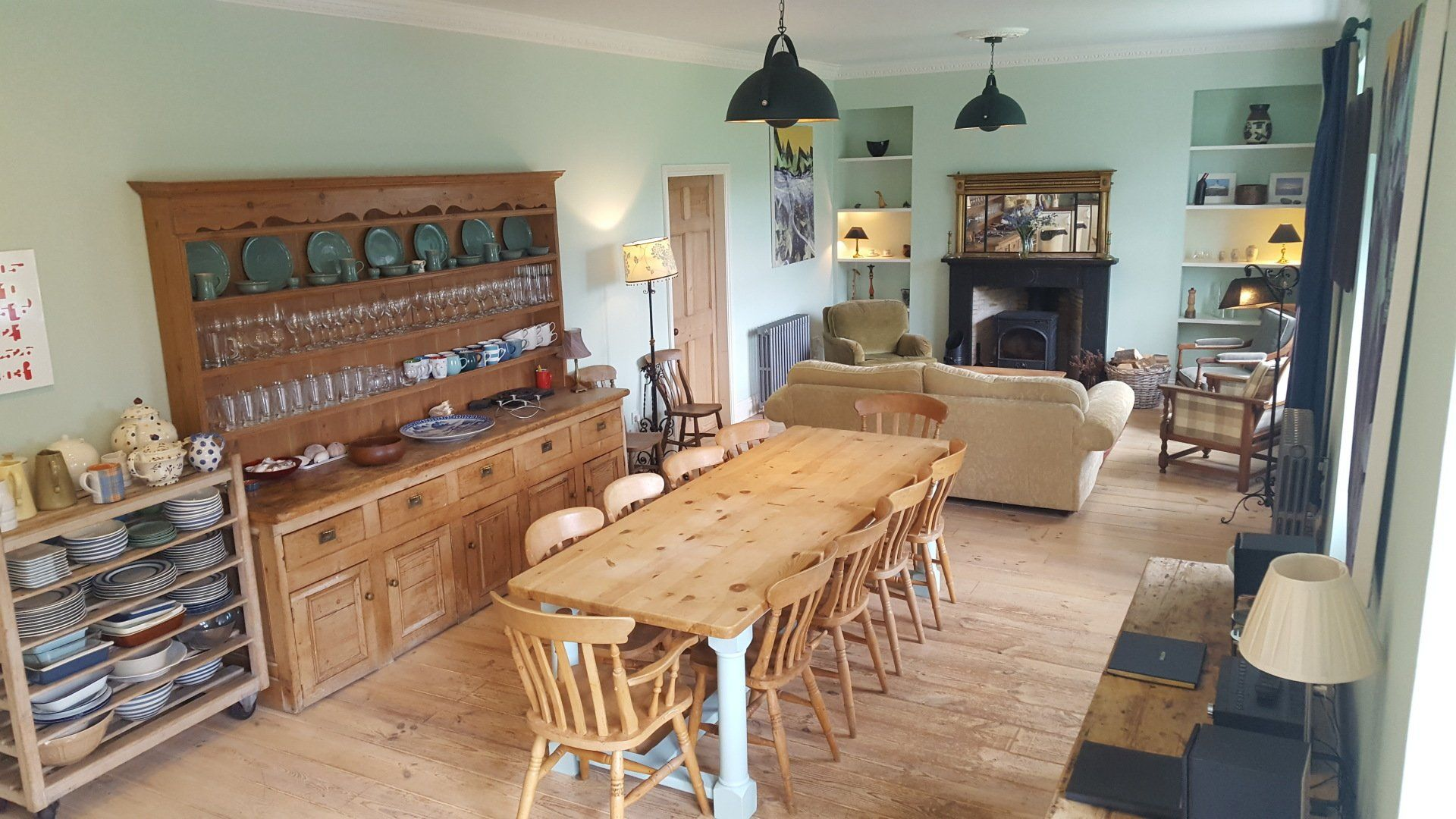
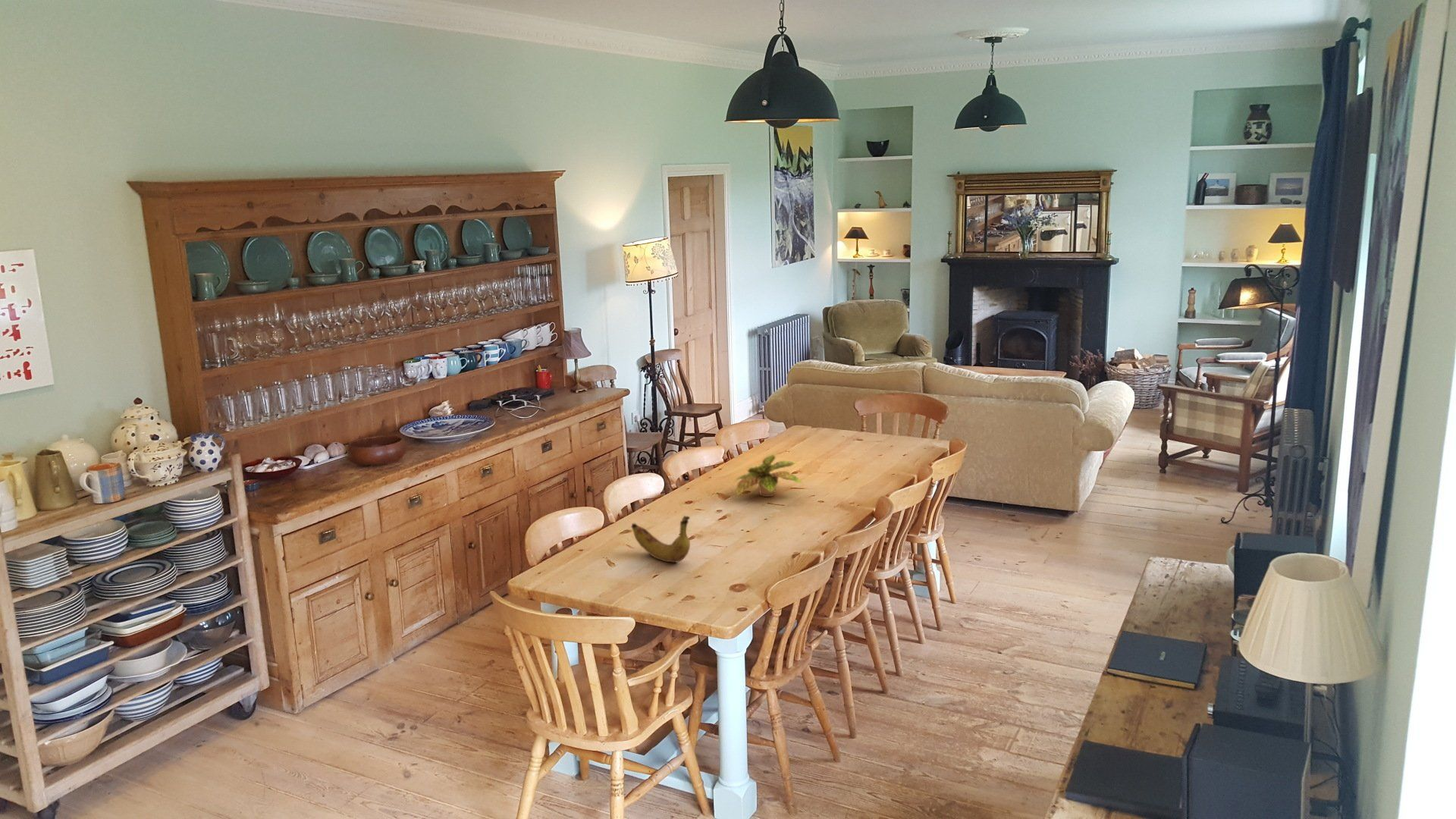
+ plant [733,453,805,497]
+ banana [630,515,691,563]
